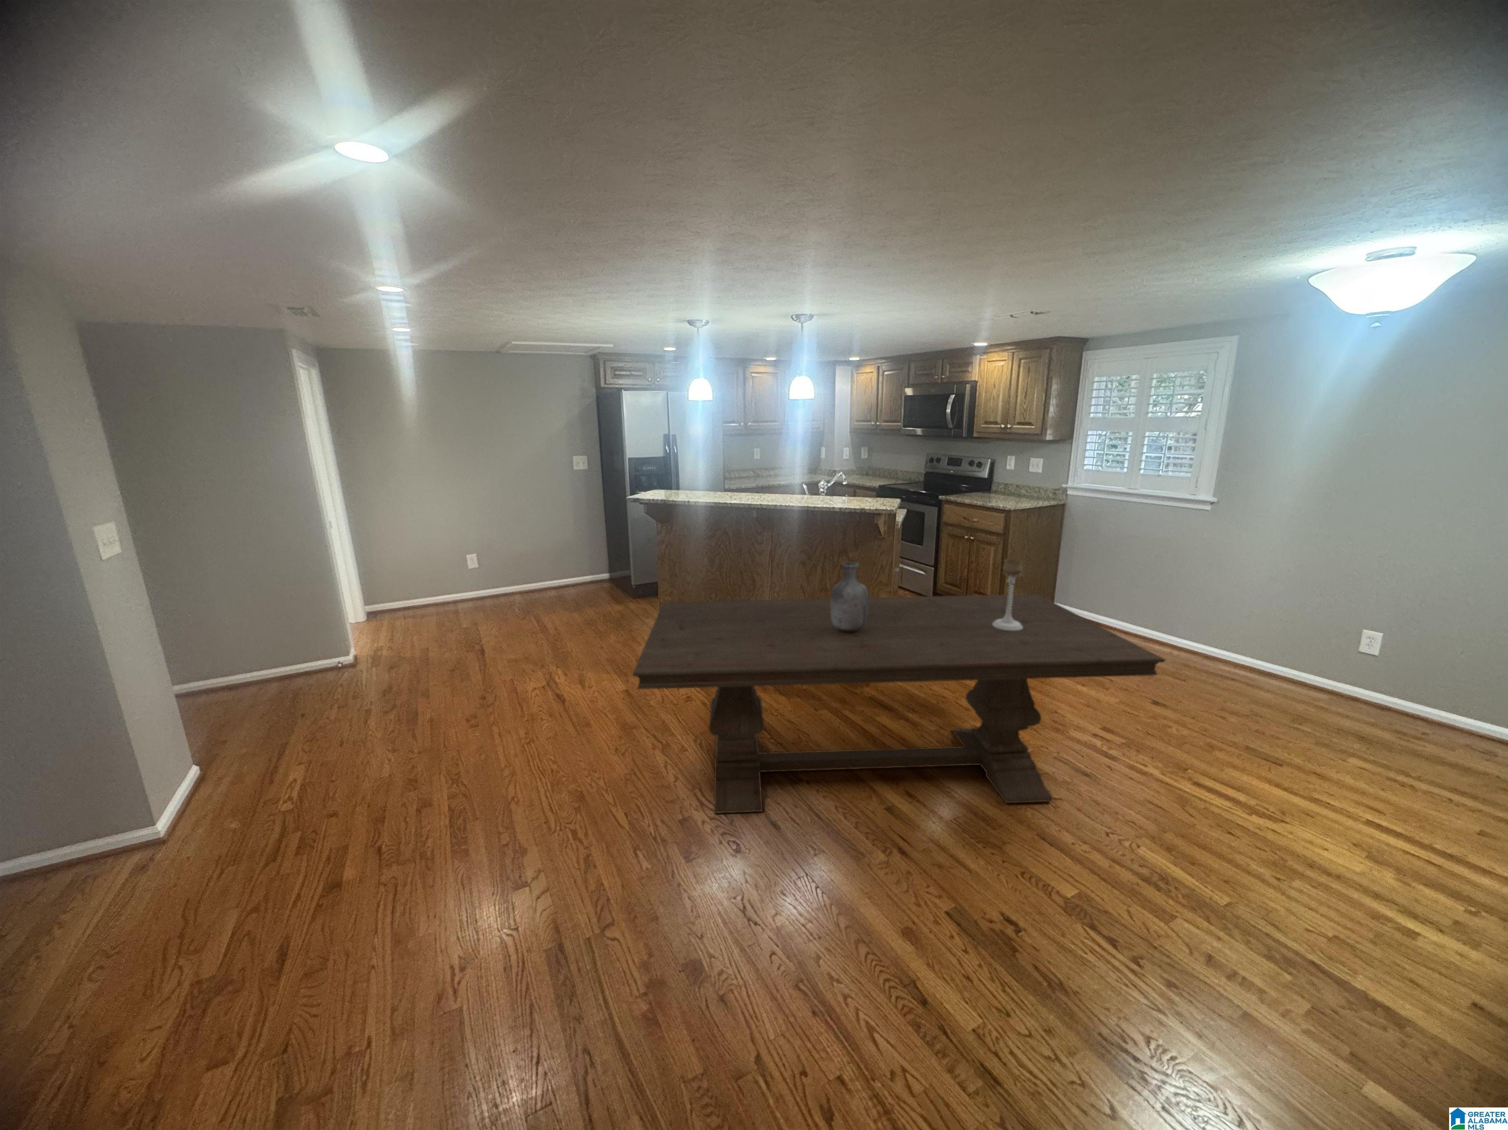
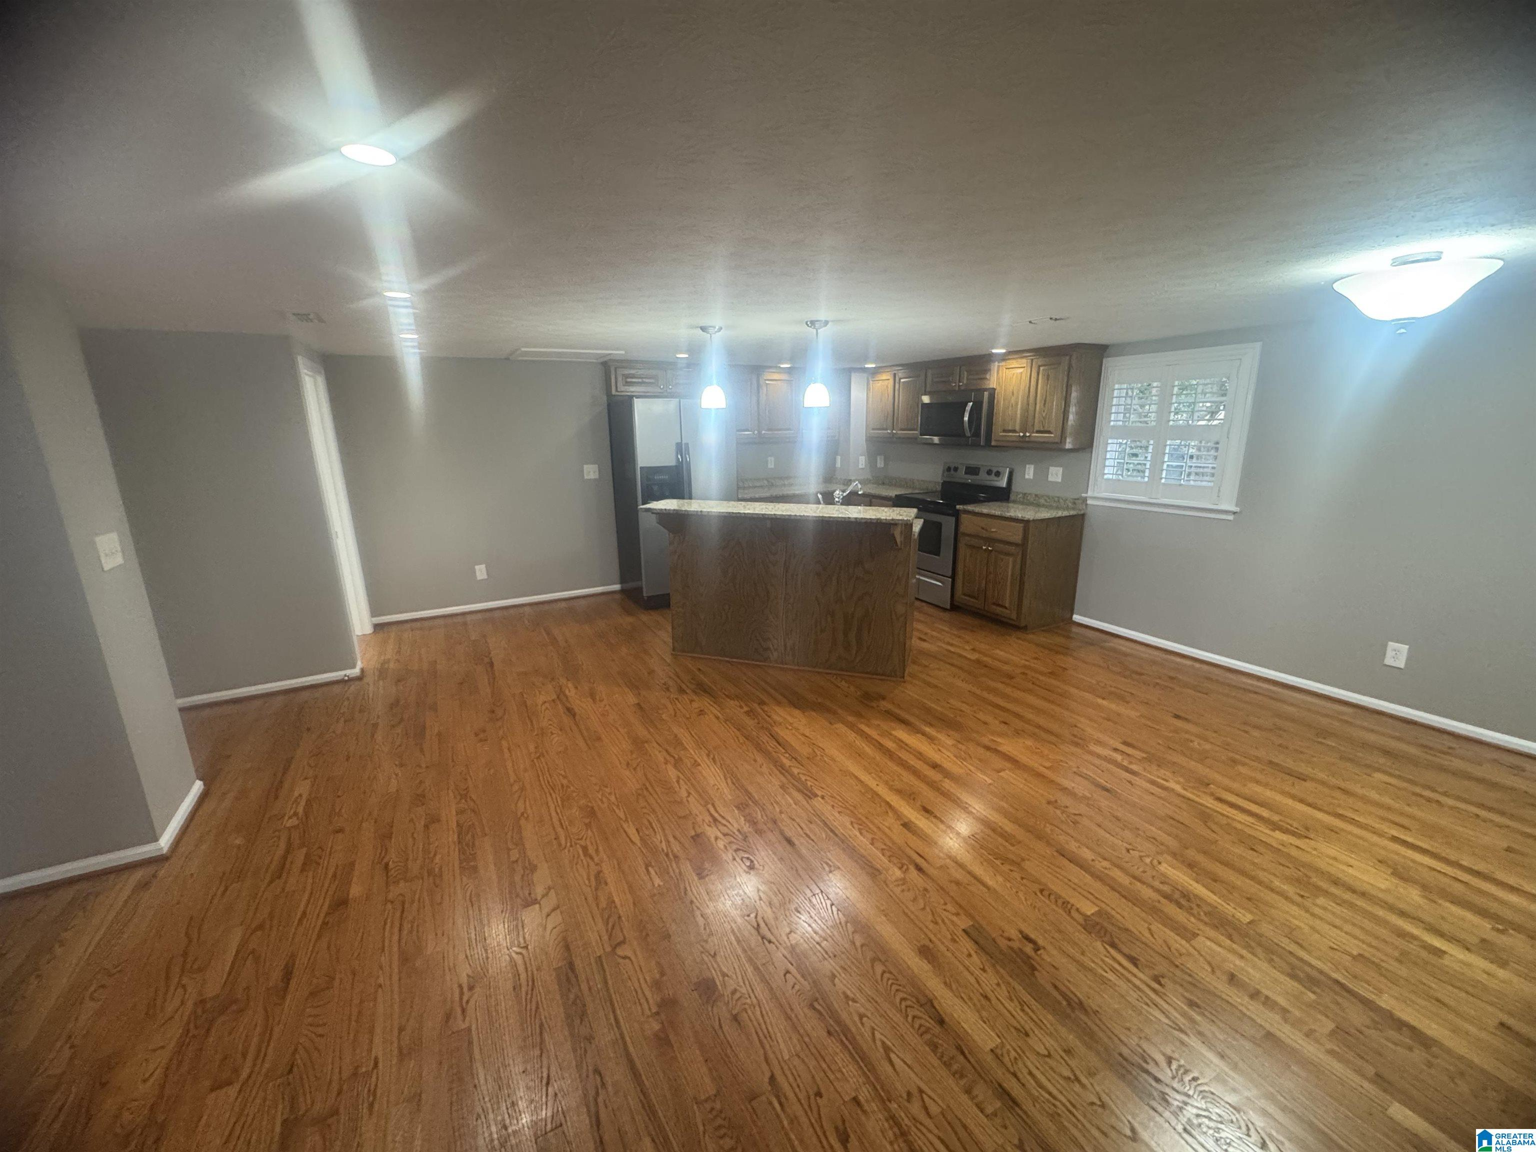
- vase [830,561,868,631]
- candle holder [993,558,1024,630]
- dining table [632,593,1166,813]
